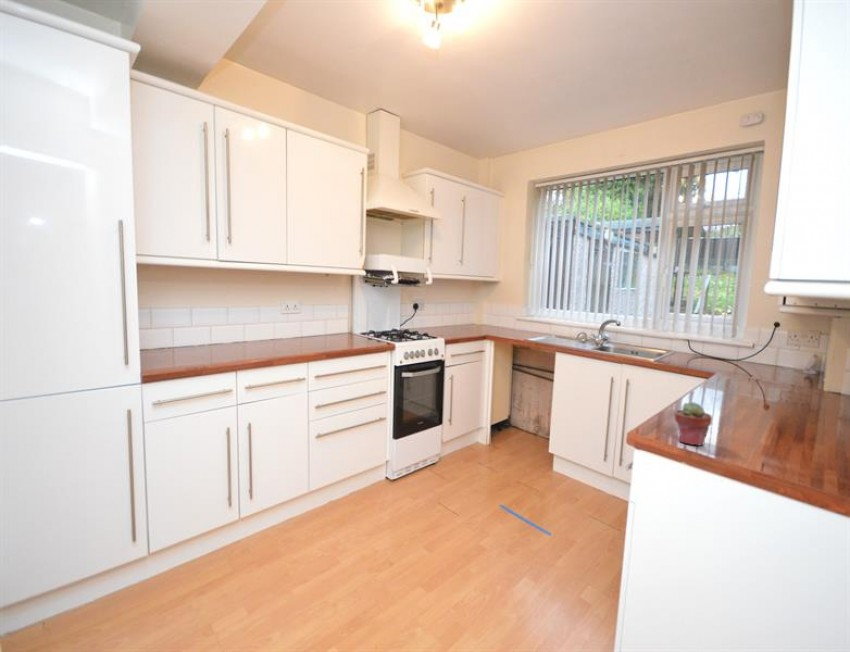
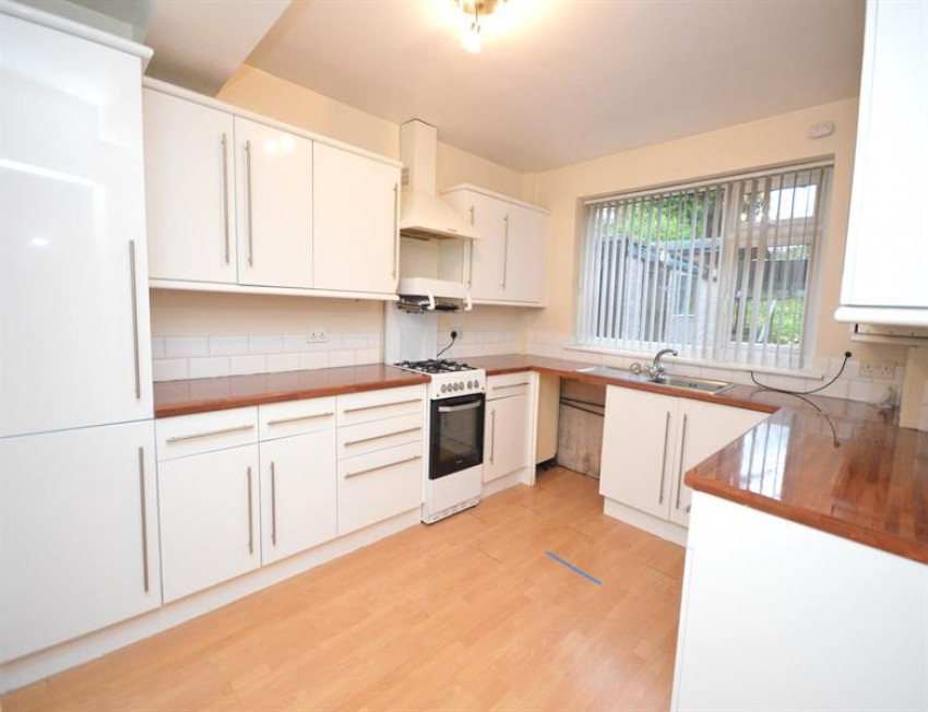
- potted succulent [673,401,713,447]
